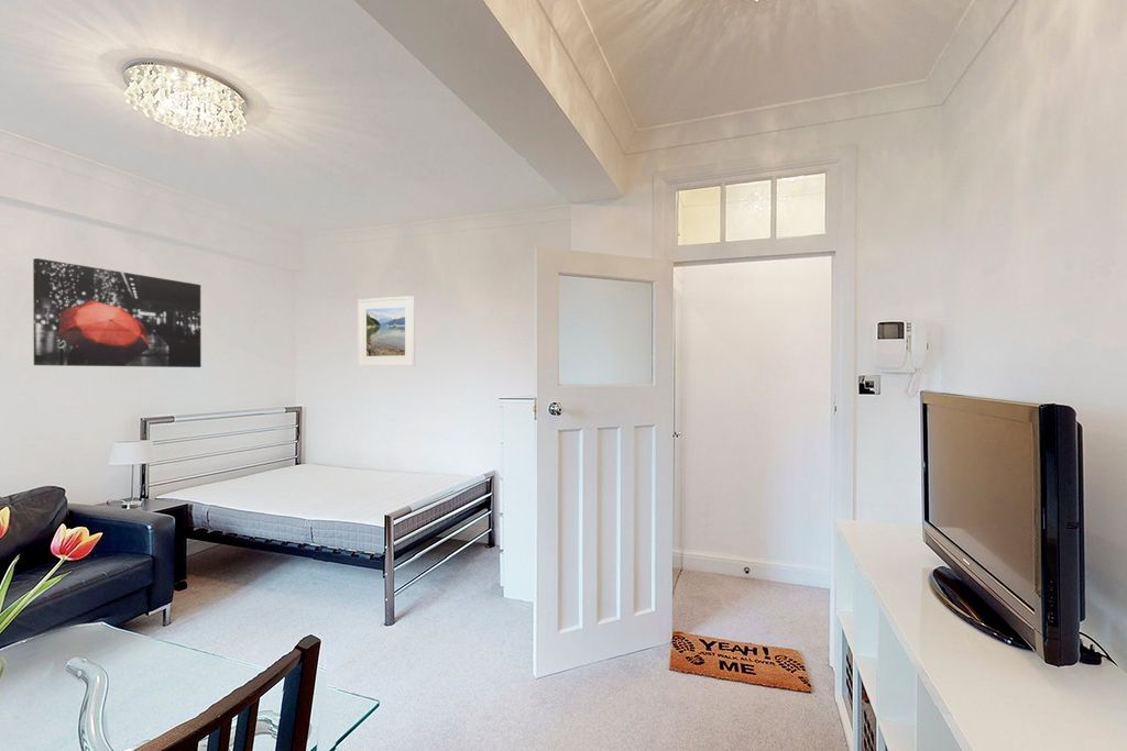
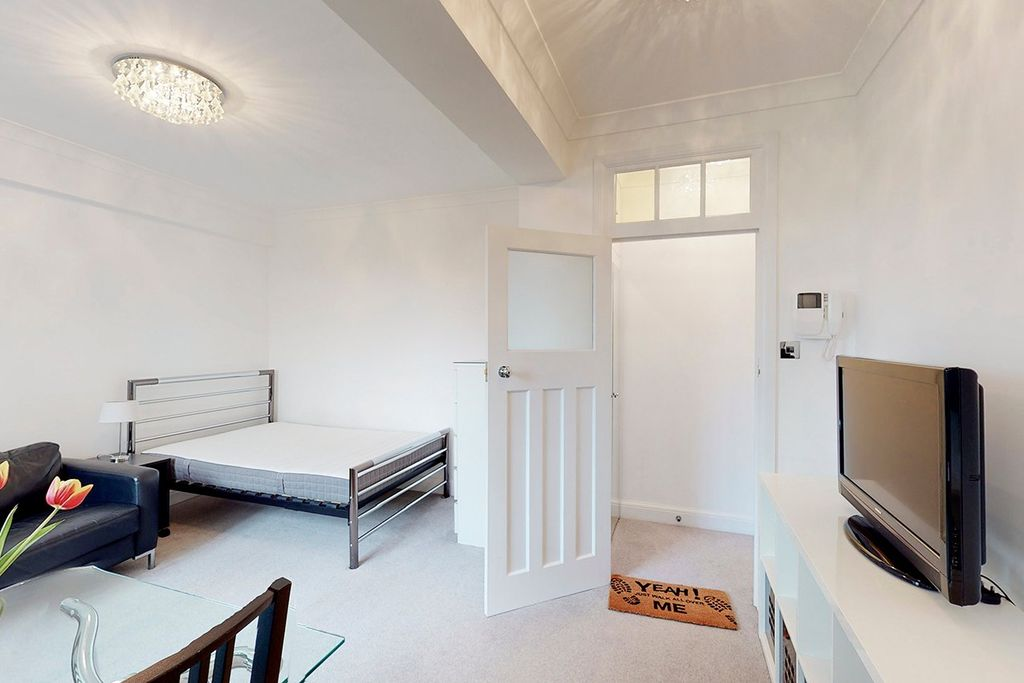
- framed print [357,295,416,367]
- wall art [32,257,203,368]
